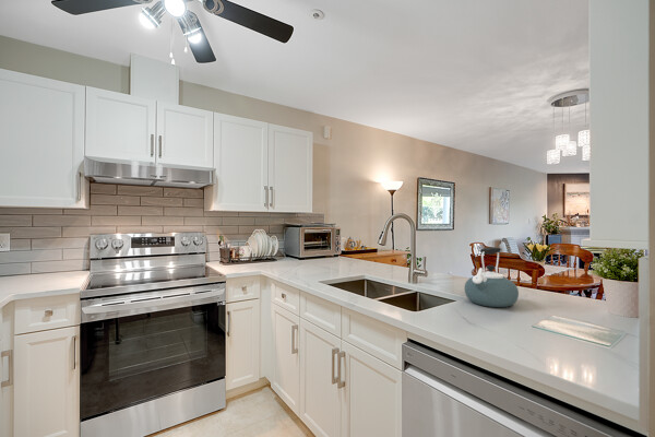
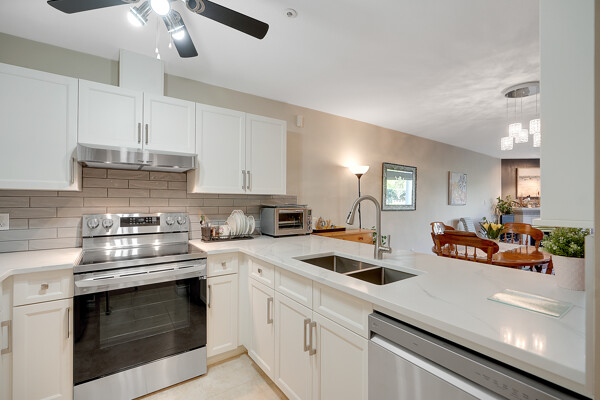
- kettle [464,246,520,308]
